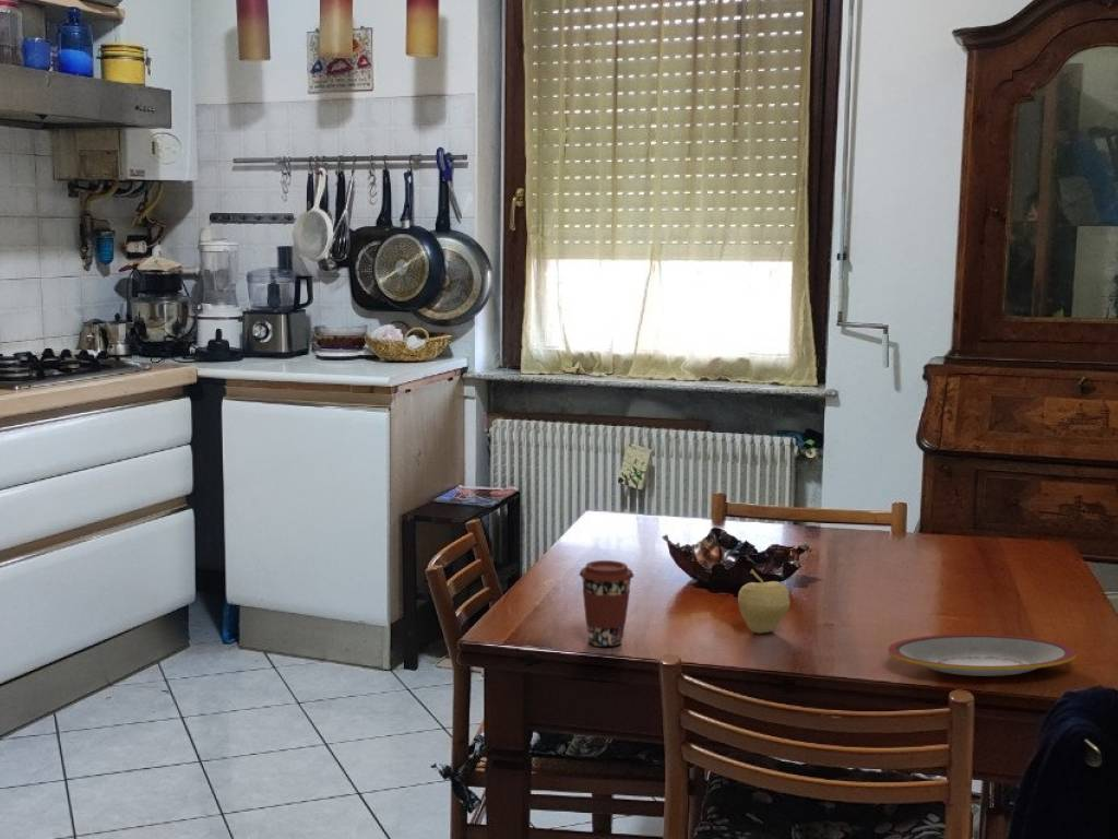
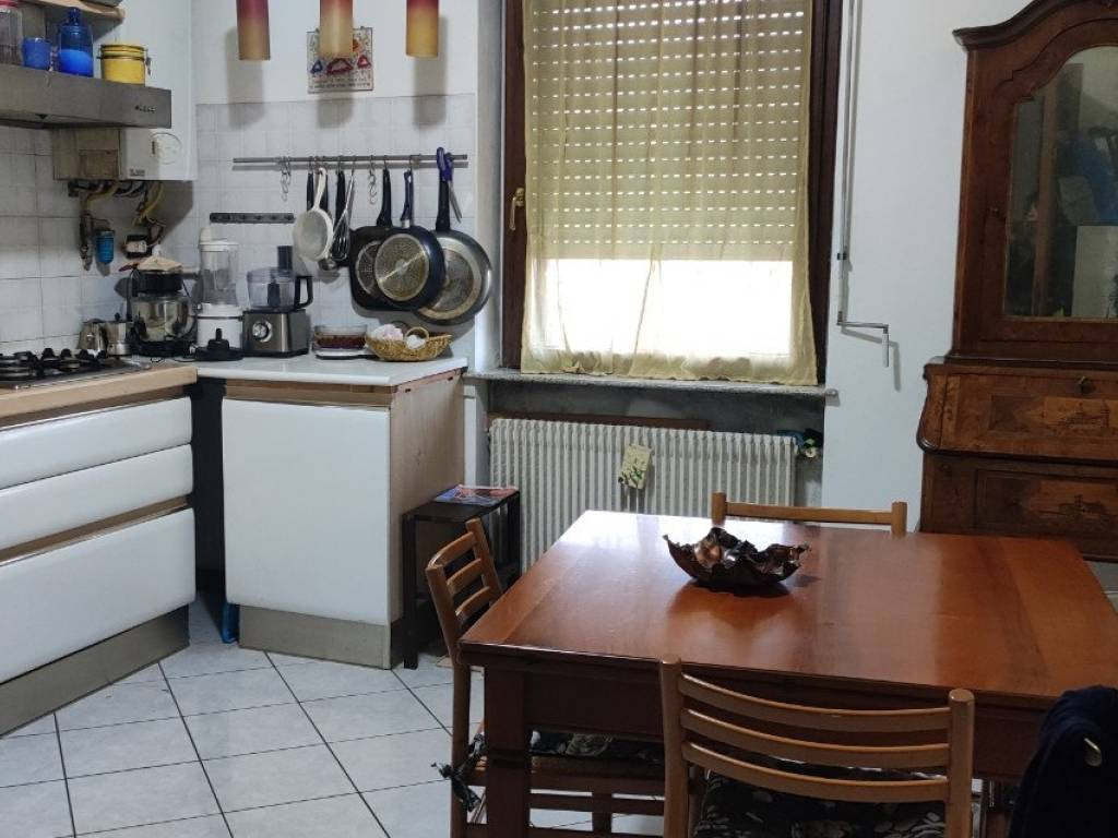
- fruit [737,568,792,634]
- plate [887,634,1078,677]
- coffee cup [579,559,635,648]
